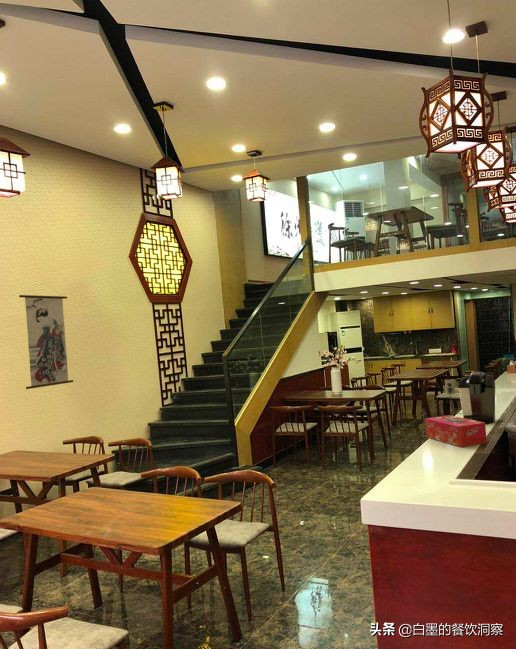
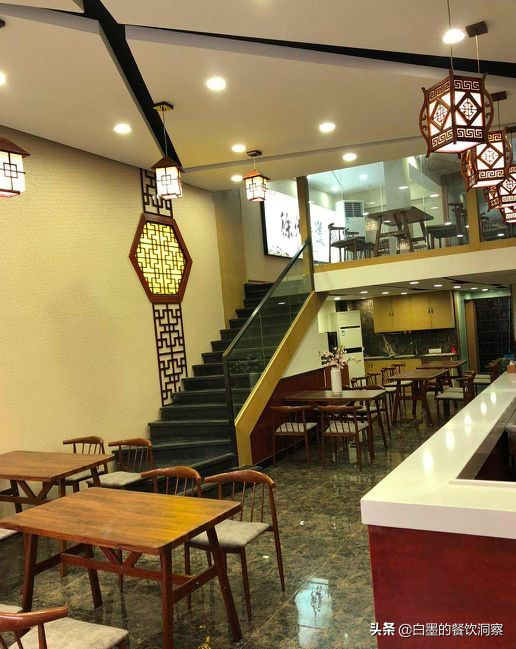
- coffee maker [444,371,496,425]
- tissue box [424,414,488,448]
- wall scroll [18,282,74,390]
